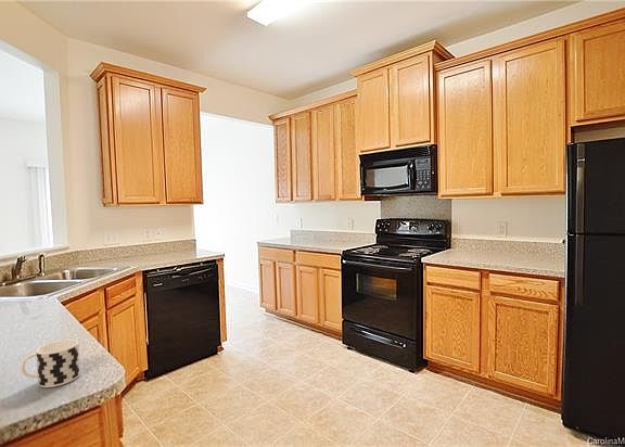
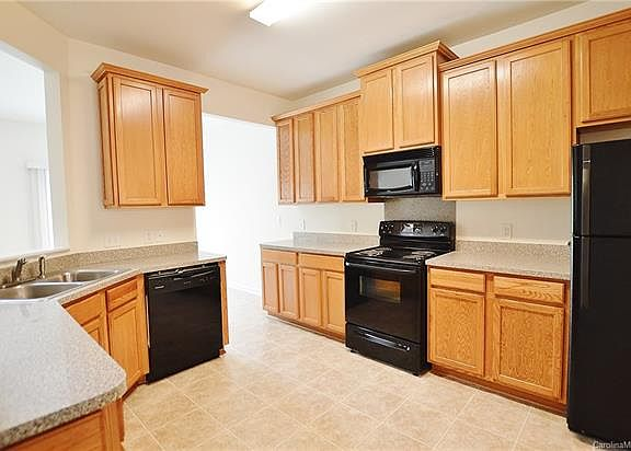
- cup [21,339,81,388]
